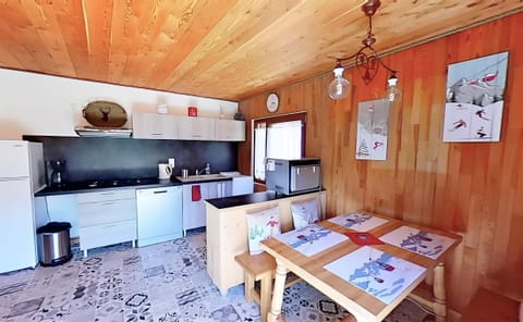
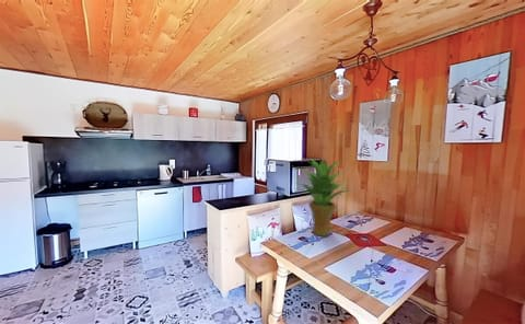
+ potted plant [293,158,352,238]
